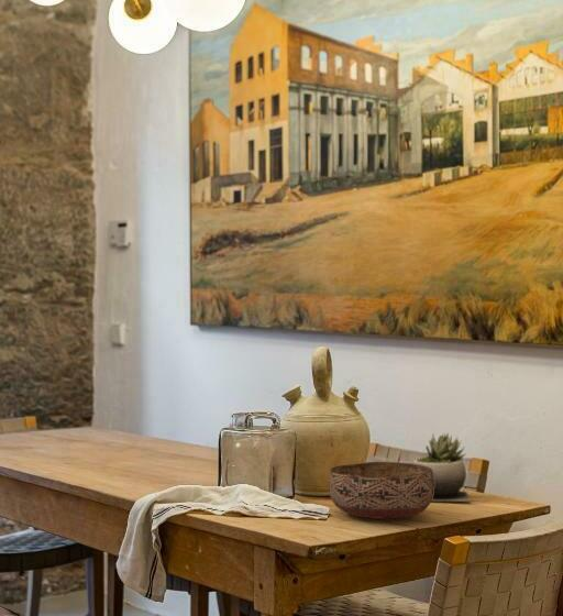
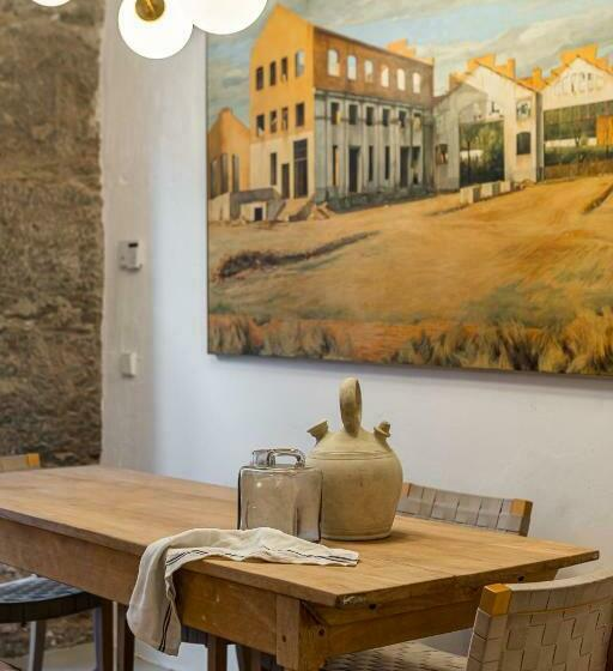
- succulent plant [411,431,472,503]
- bowl [328,461,434,520]
